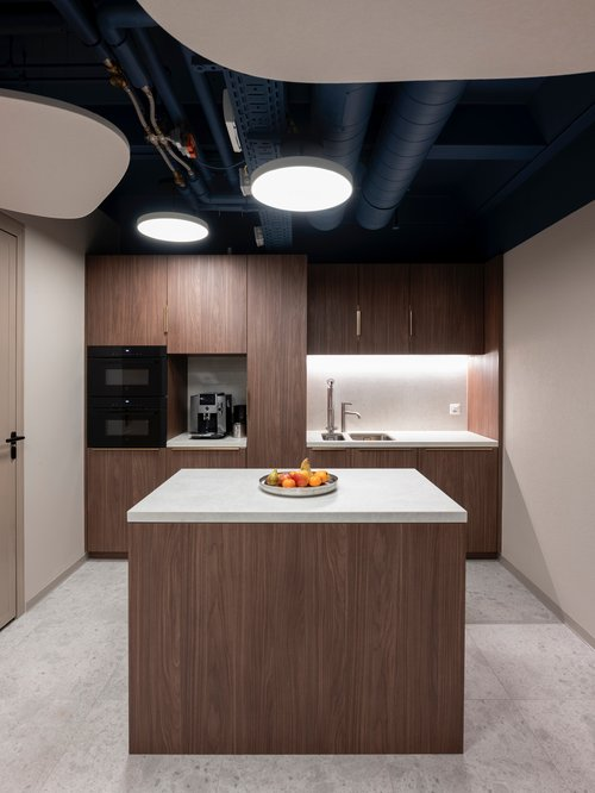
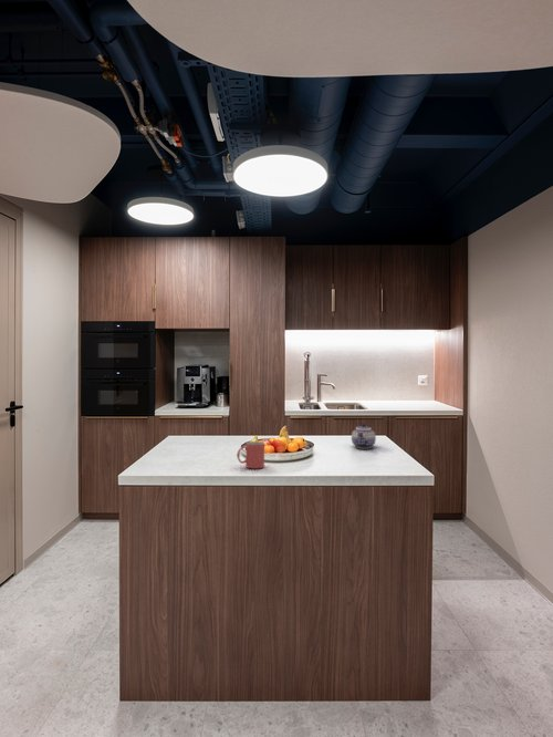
+ mug [236,440,265,469]
+ teapot [351,423,377,449]
